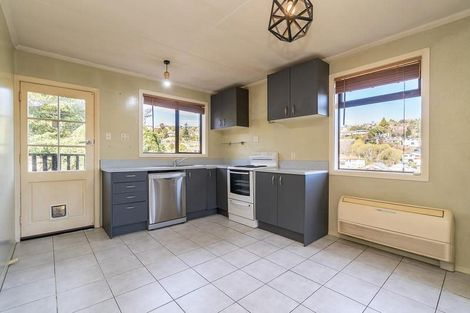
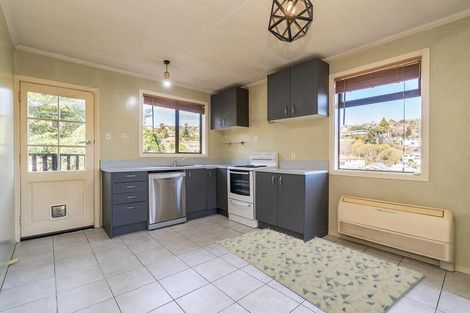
+ rug [215,227,426,313]
